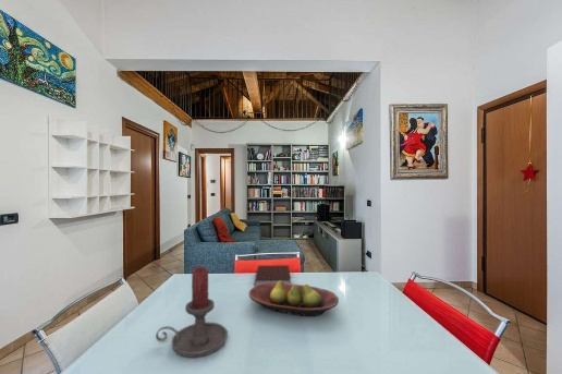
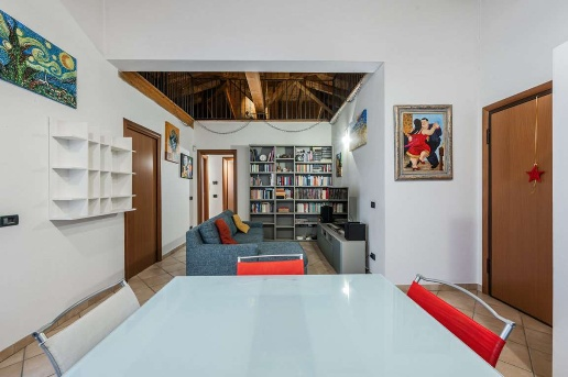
- fruit bowl [247,280,340,317]
- candle holder [155,265,229,359]
- notebook [254,264,292,287]
